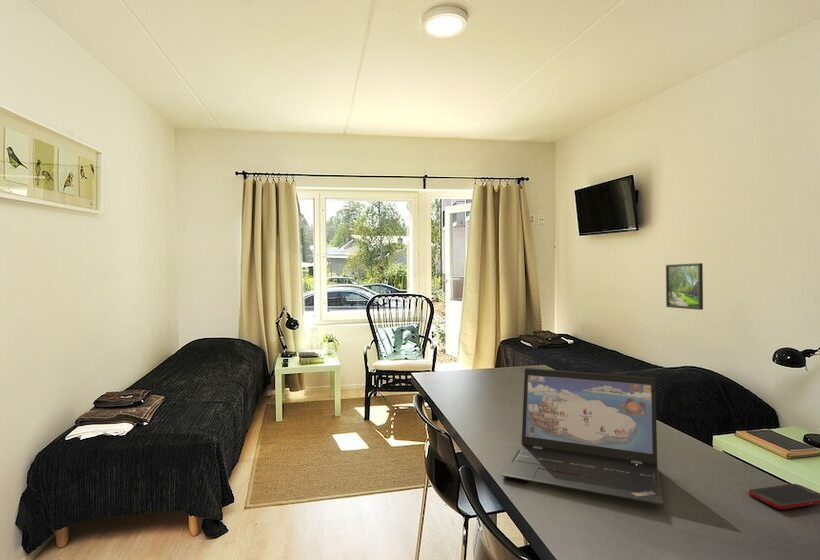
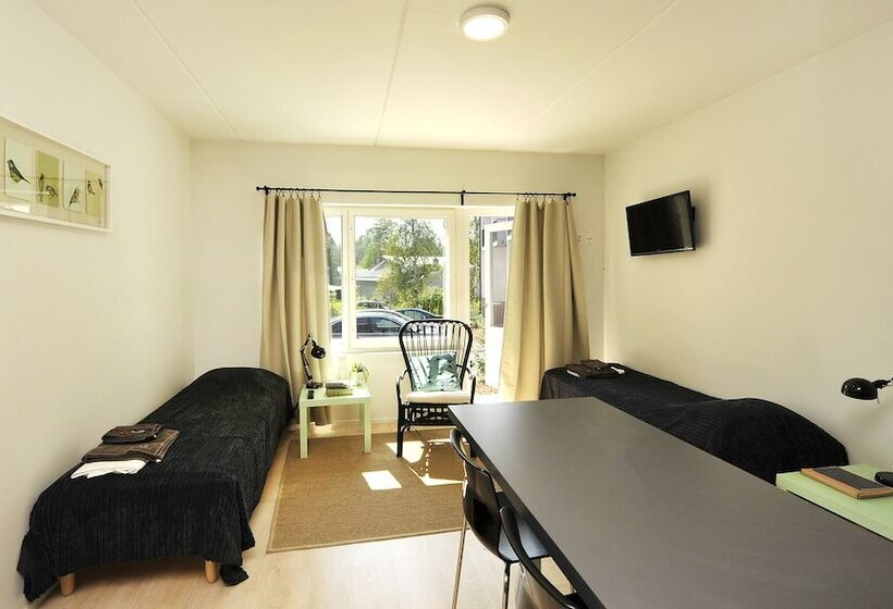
- cell phone [747,483,820,510]
- laptop [501,367,664,506]
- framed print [665,262,704,311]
